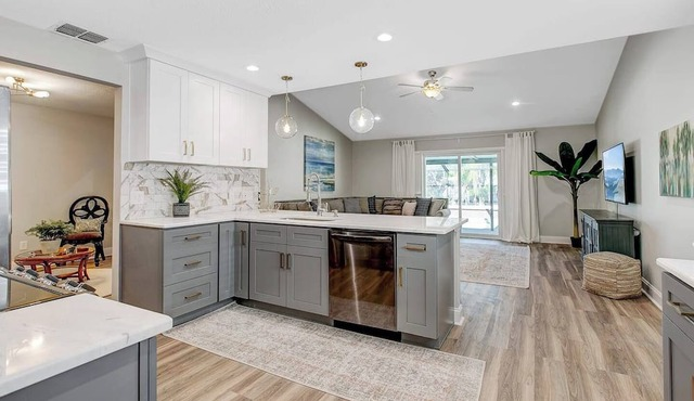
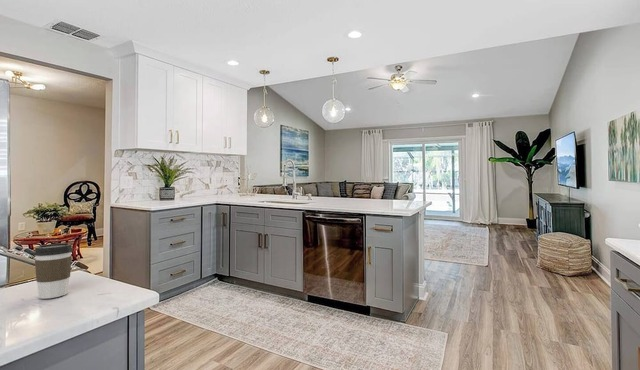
+ coffee cup [32,242,74,300]
